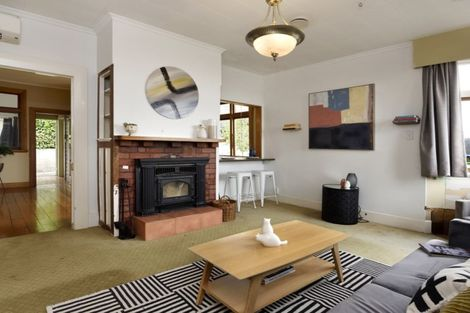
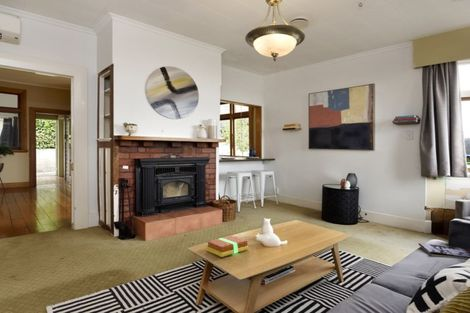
+ book [205,235,250,258]
